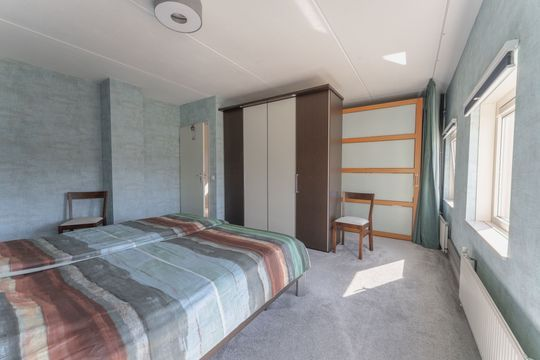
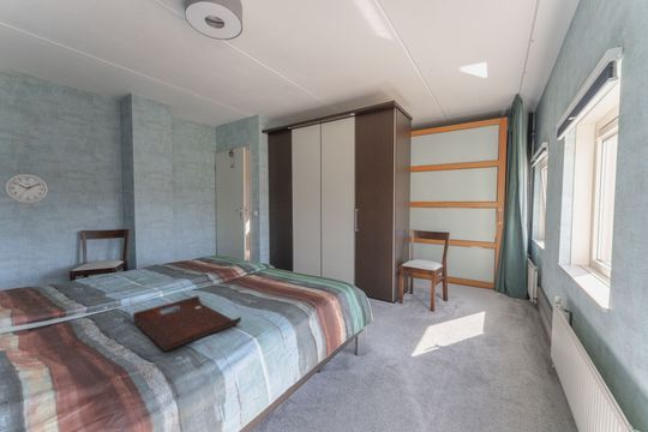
+ serving tray [132,295,242,353]
+ wall clock [2,173,49,205]
